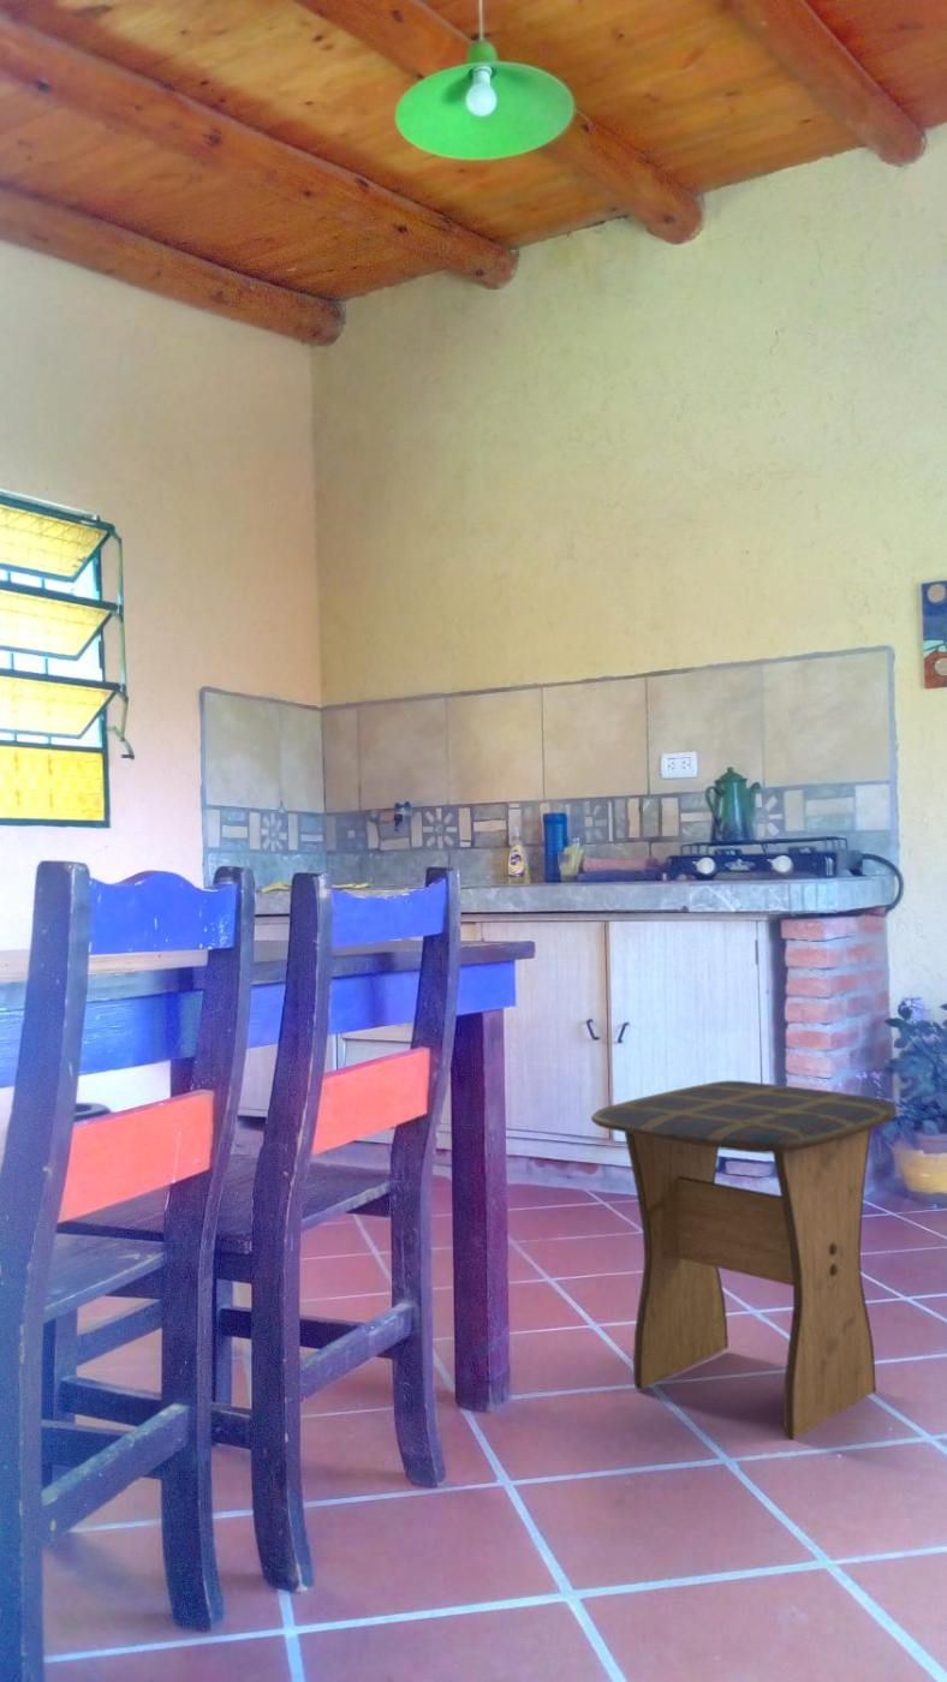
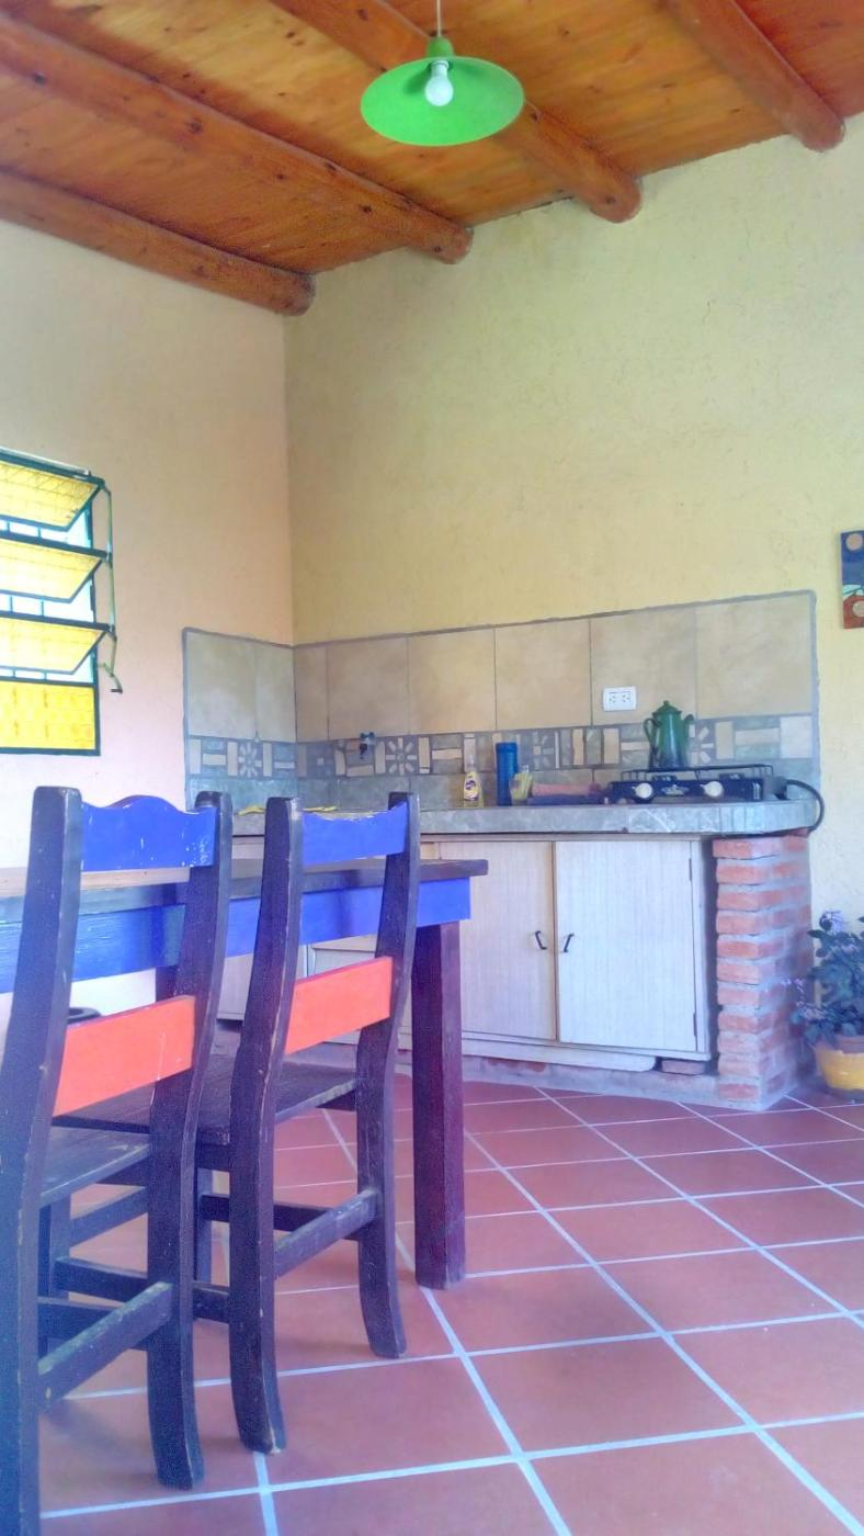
- stool [590,1079,899,1442]
